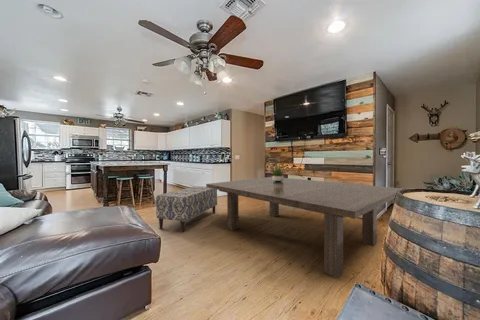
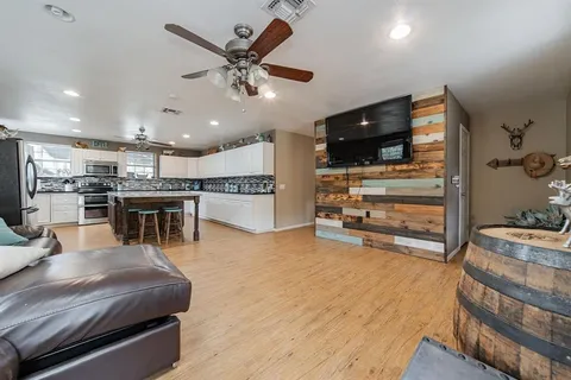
- dining table [205,176,403,279]
- potted plant [269,162,287,182]
- bench [155,185,218,233]
